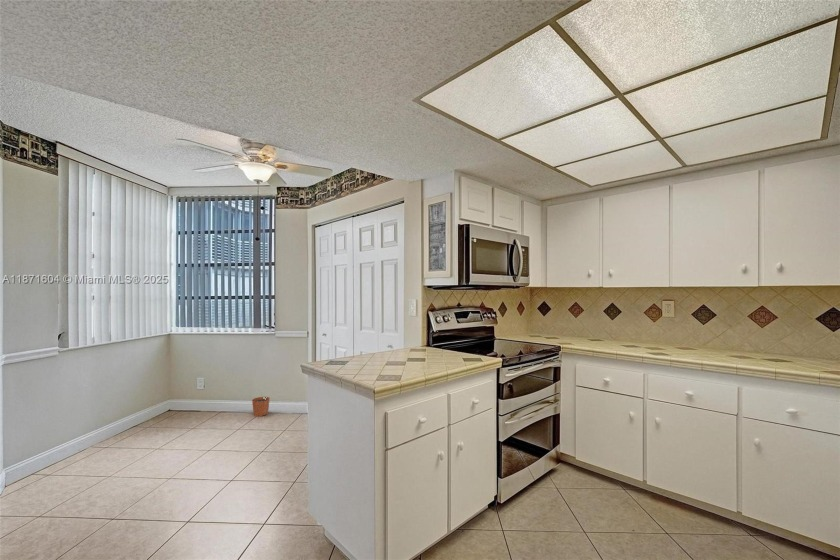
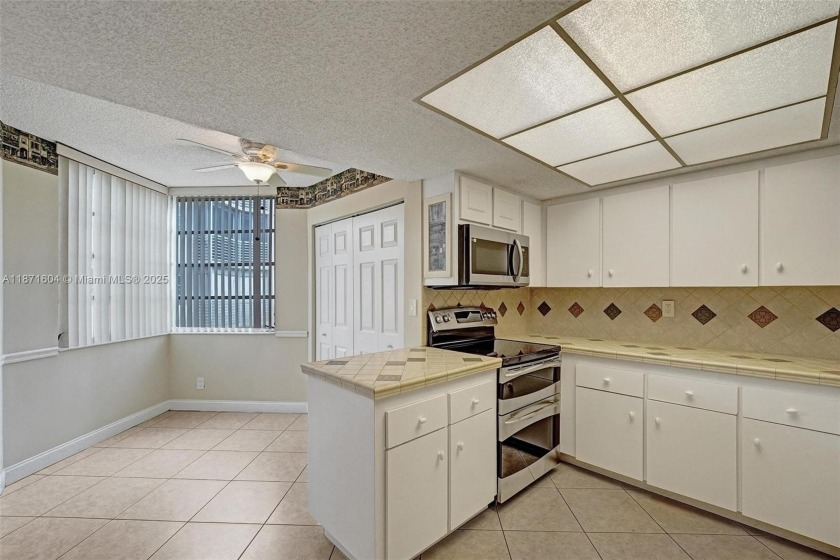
- plant pot [251,393,271,418]
